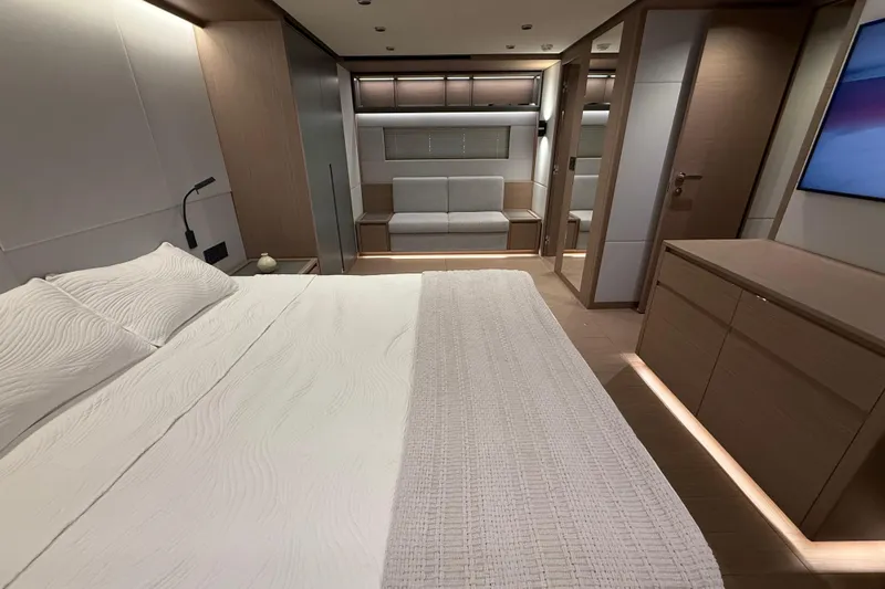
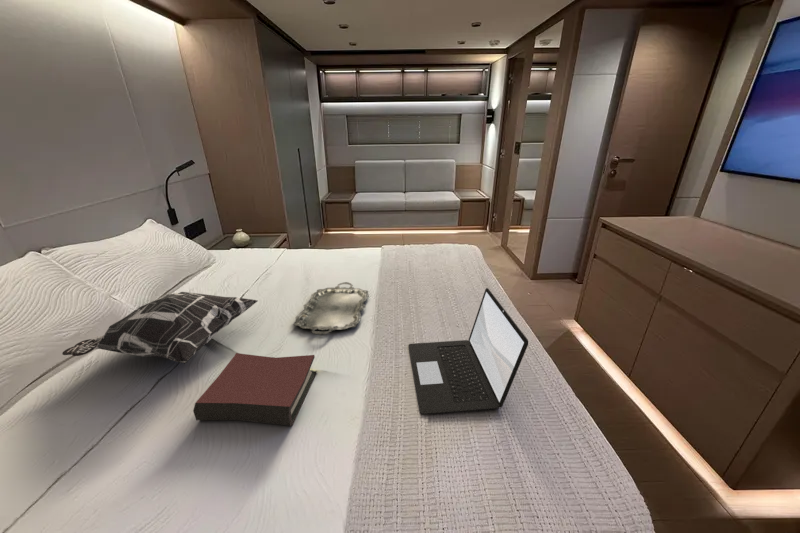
+ hardback book [192,352,318,427]
+ decorative pillow [62,291,259,364]
+ serving tray [293,281,370,336]
+ laptop [408,287,529,415]
